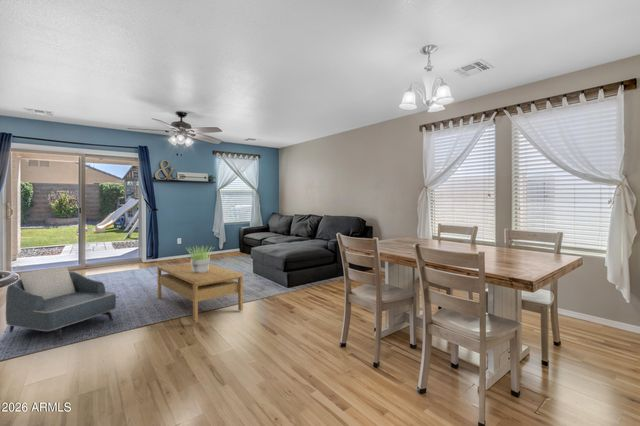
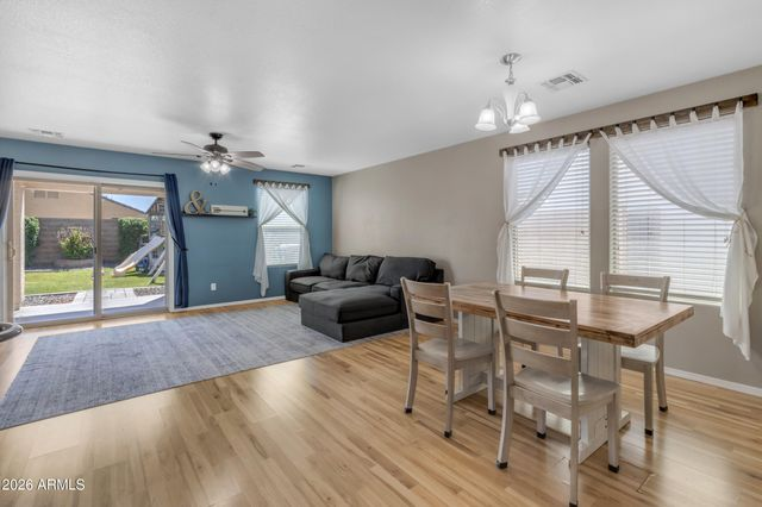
- potted plant [186,244,214,273]
- armchair [5,265,117,342]
- coffee table [156,262,244,324]
